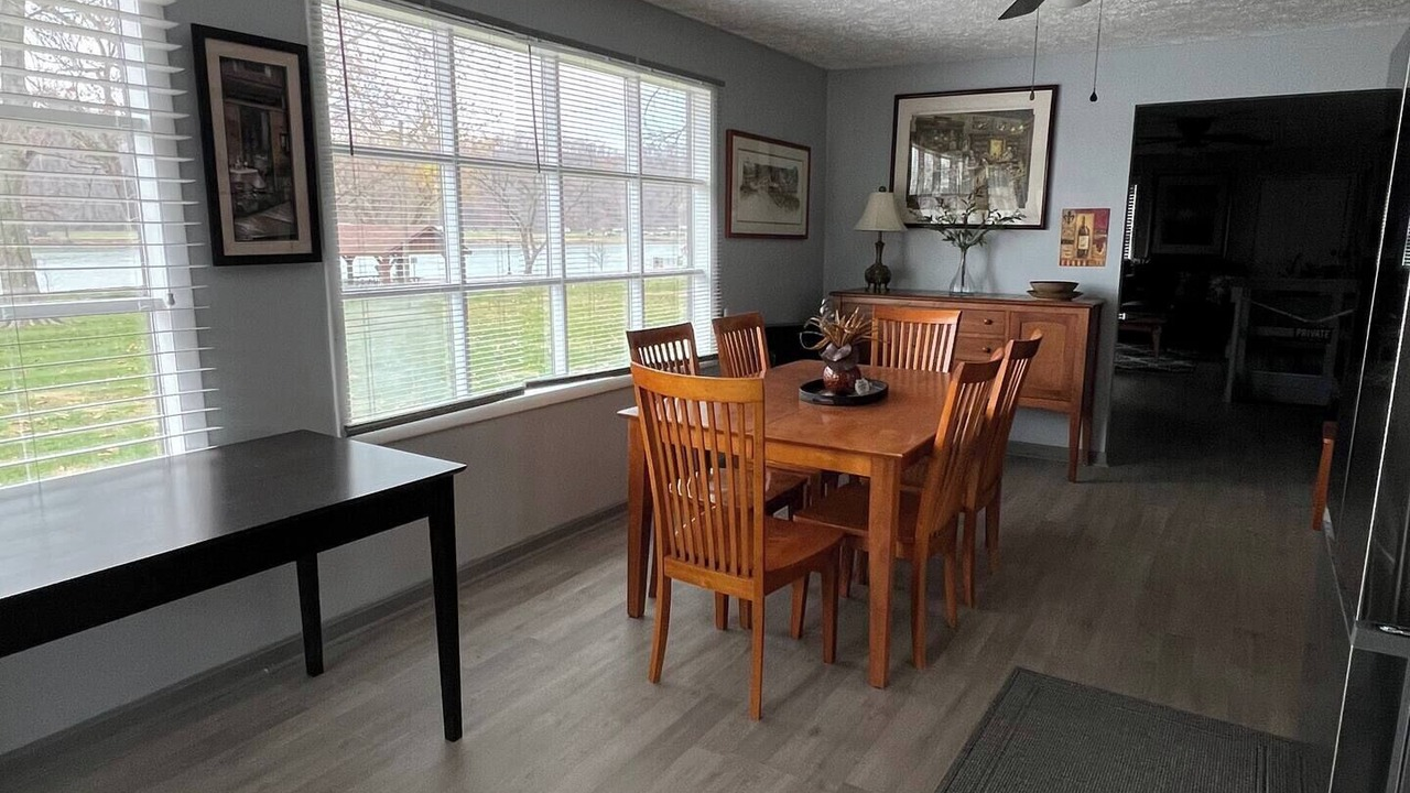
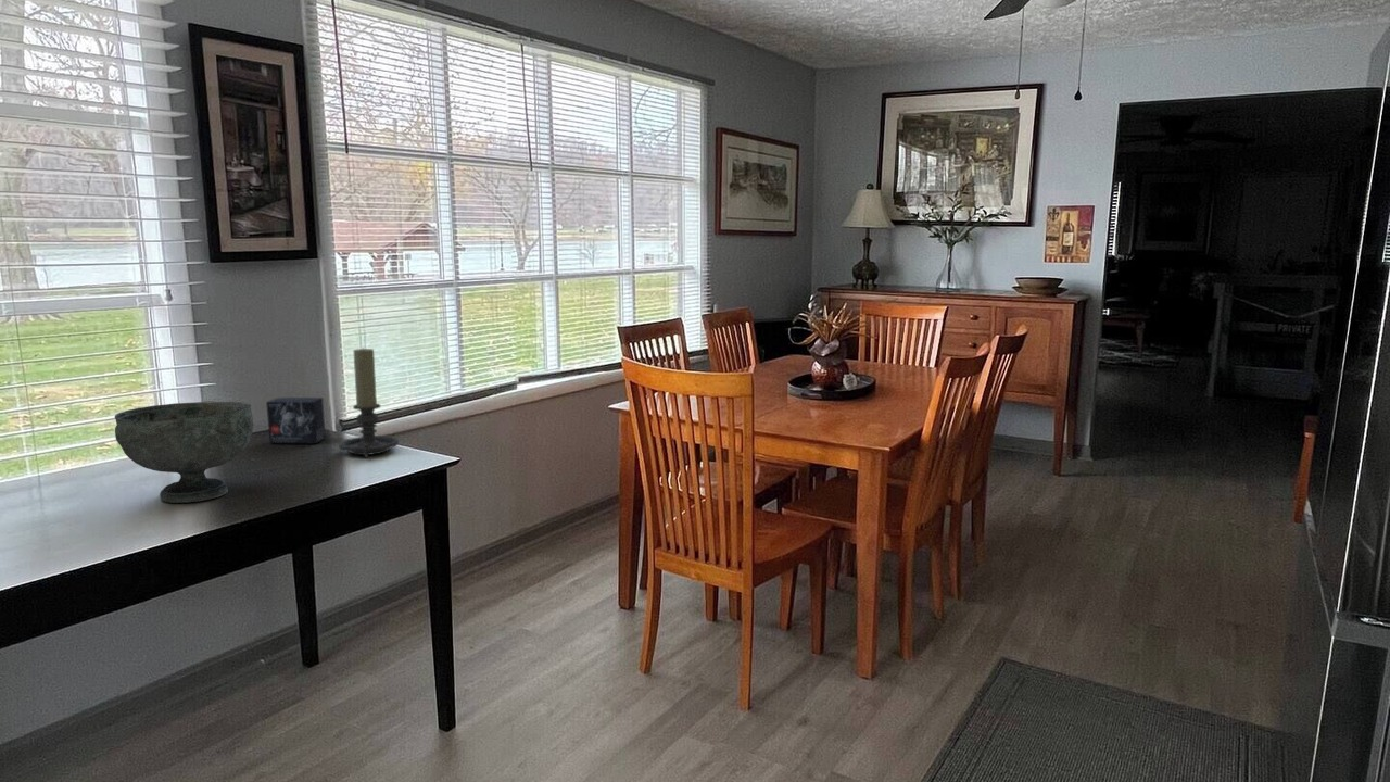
+ decorative bowl [114,401,254,504]
+ candle holder [338,346,400,459]
+ small box [265,396,327,444]
